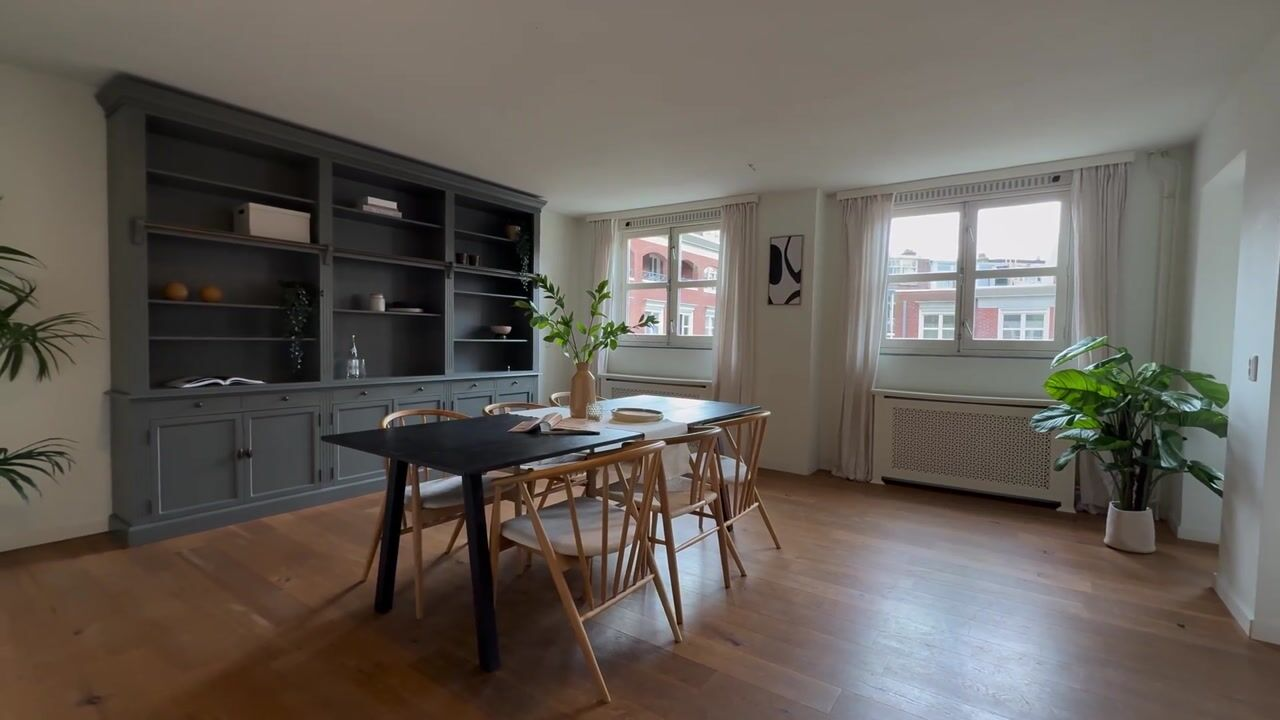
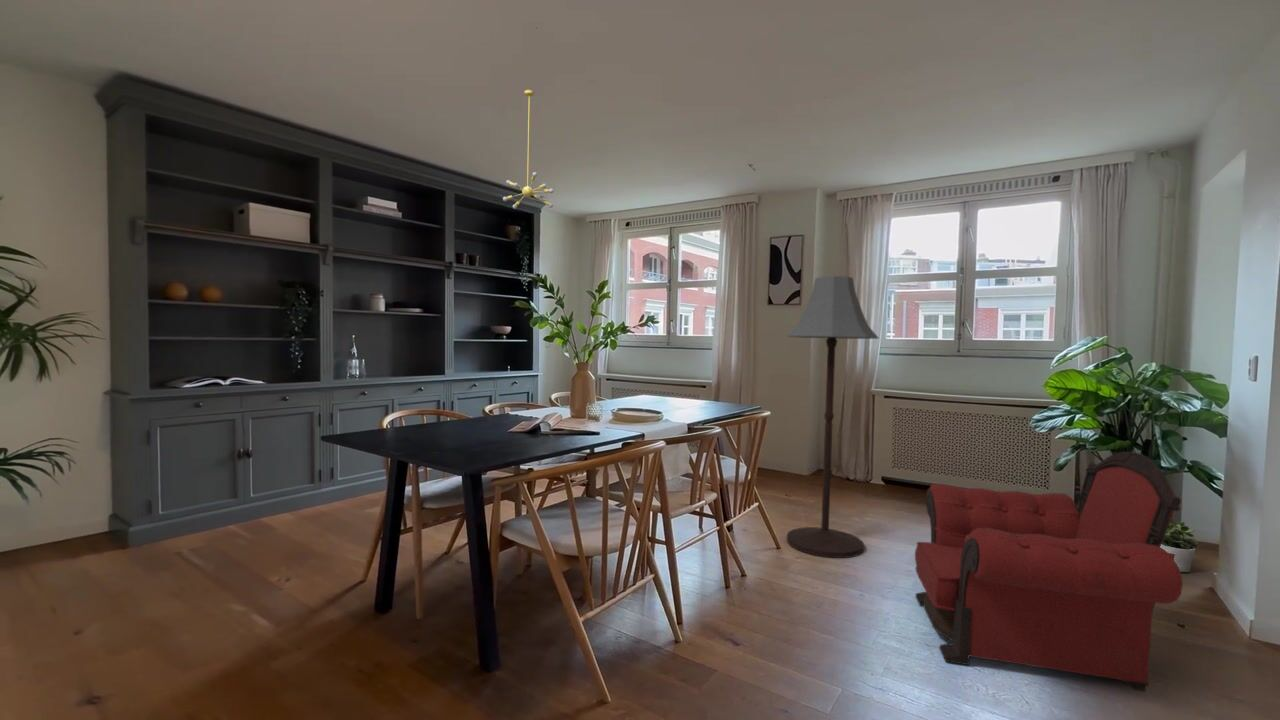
+ potted plant [1160,521,1199,573]
+ floor lamp [786,275,879,559]
+ armchair [914,451,1184,692]
+ chandelier [502,89,555,210]
